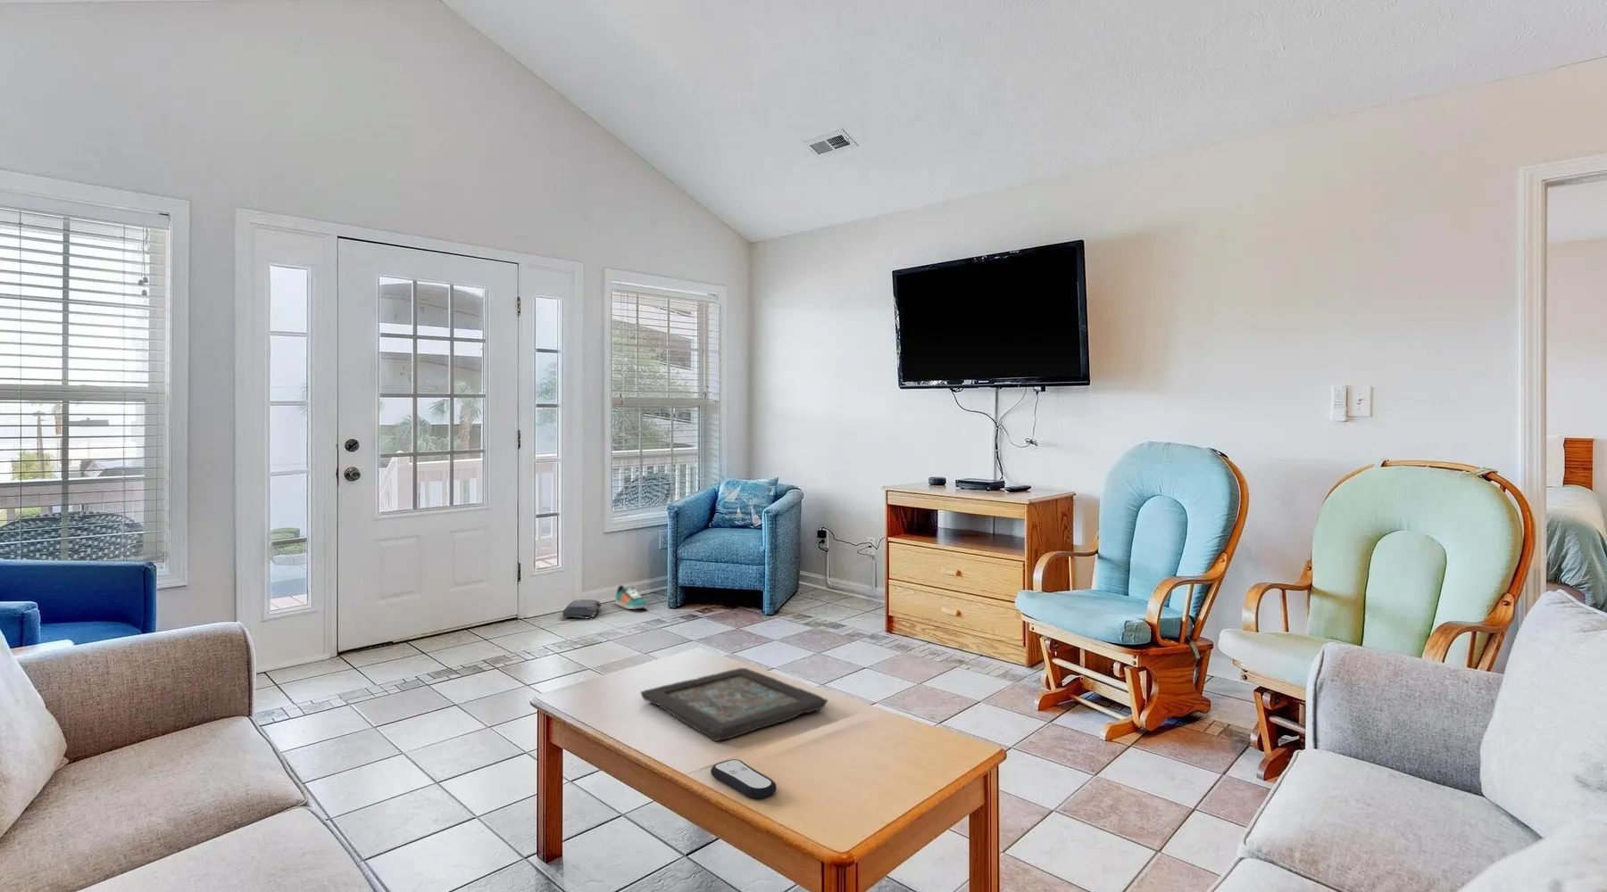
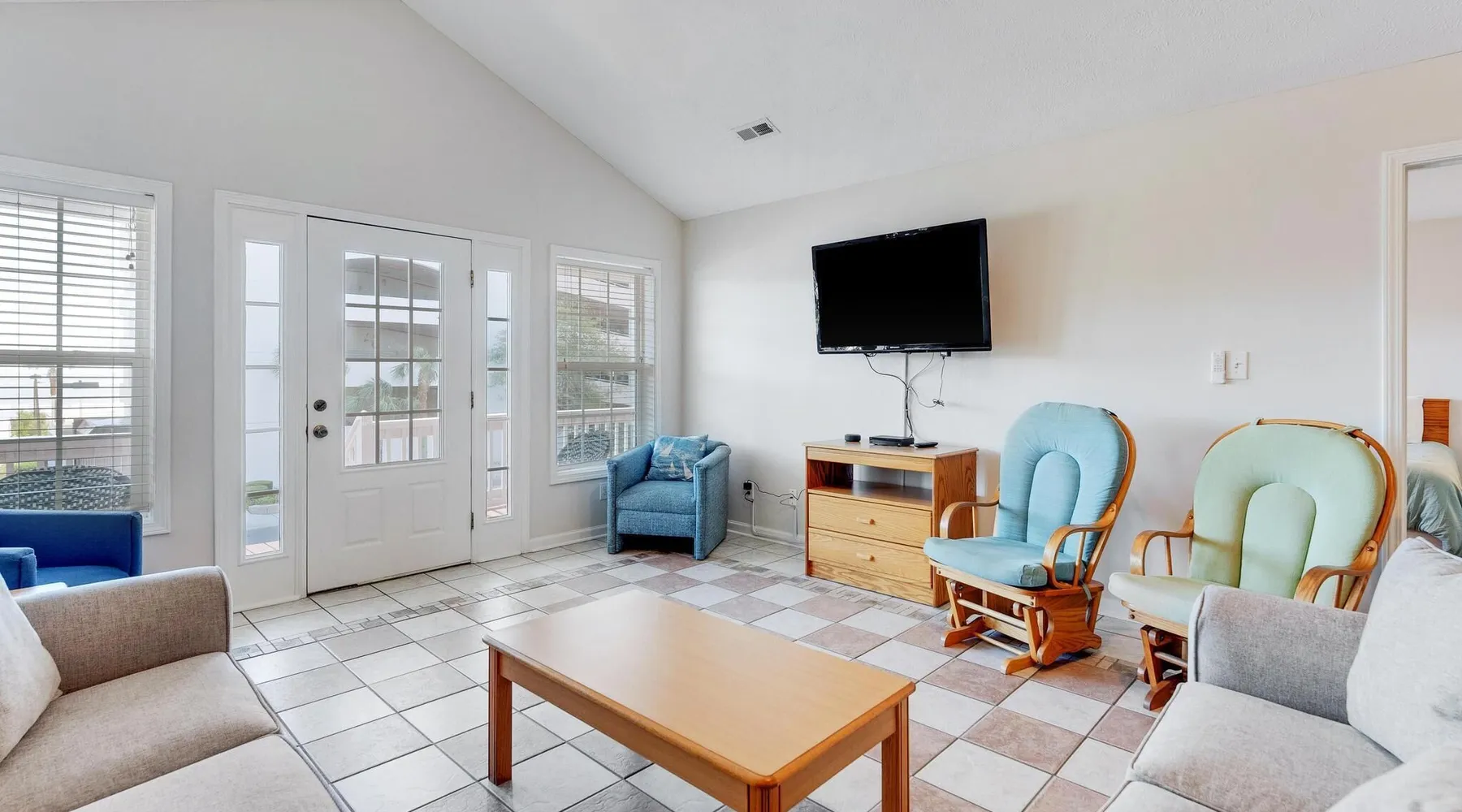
- decorative tray [640,667,829,743]
- bag [562,599,602,618]
- remote control [710,758,777,800]
- sneaker [614,584,649,610]
